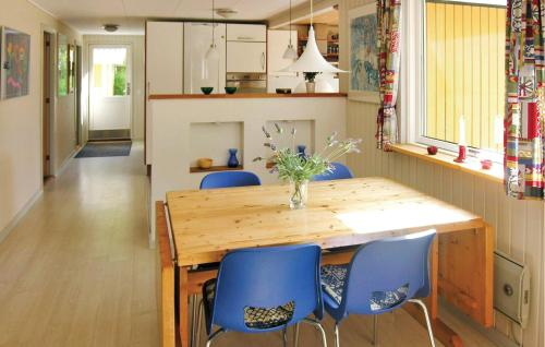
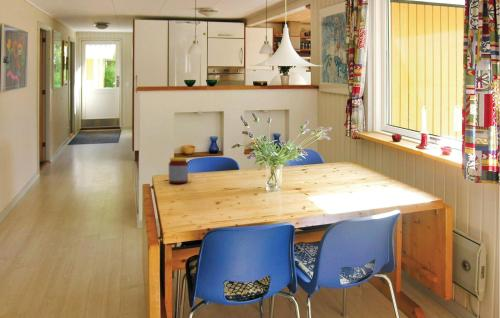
+ jar [168,157,189,184]
